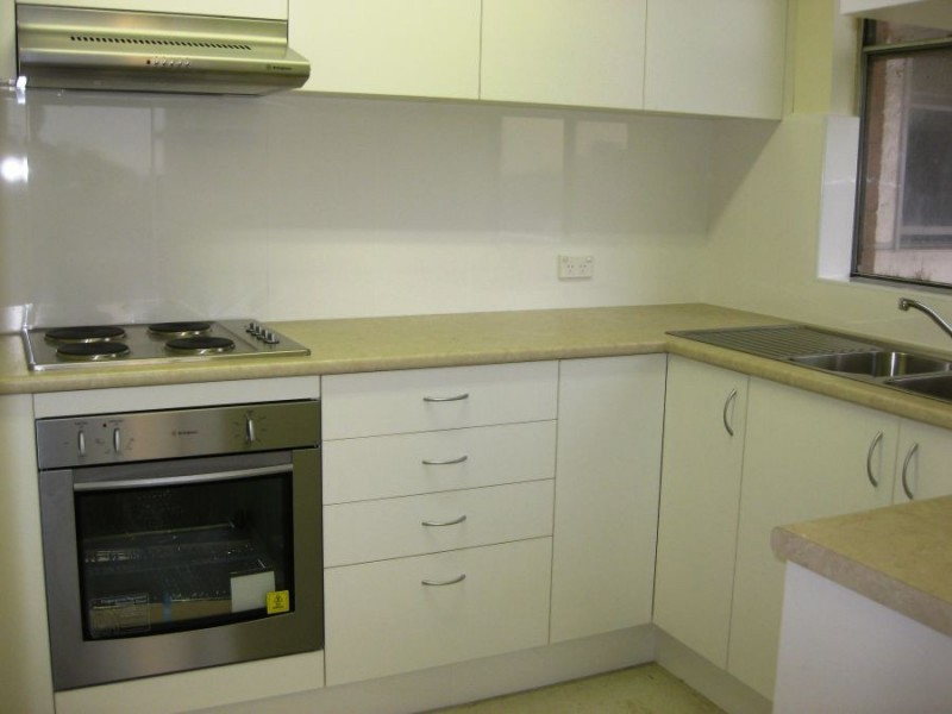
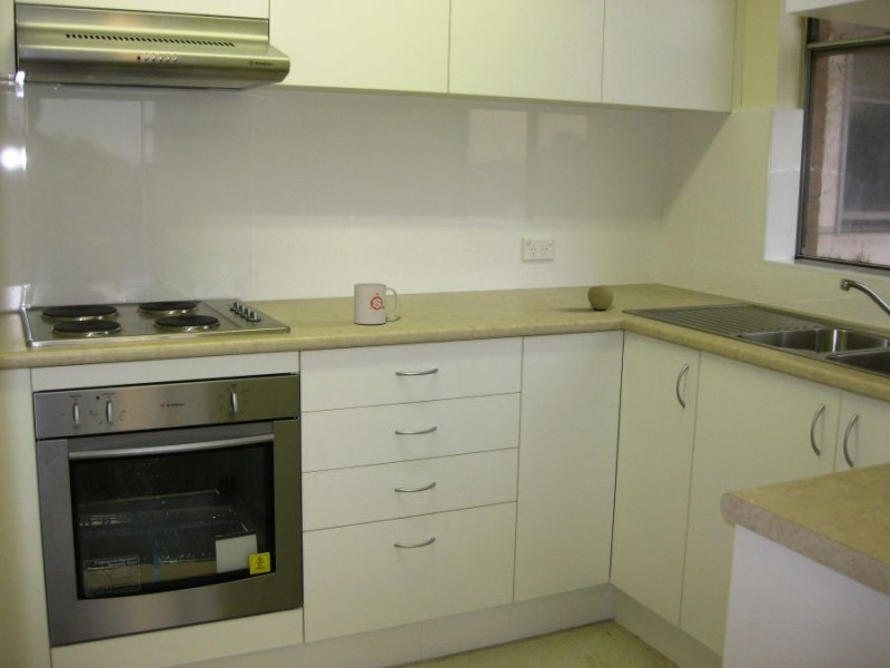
+ apple [586,284,615,311]
+ mug [353,282,400,325]
